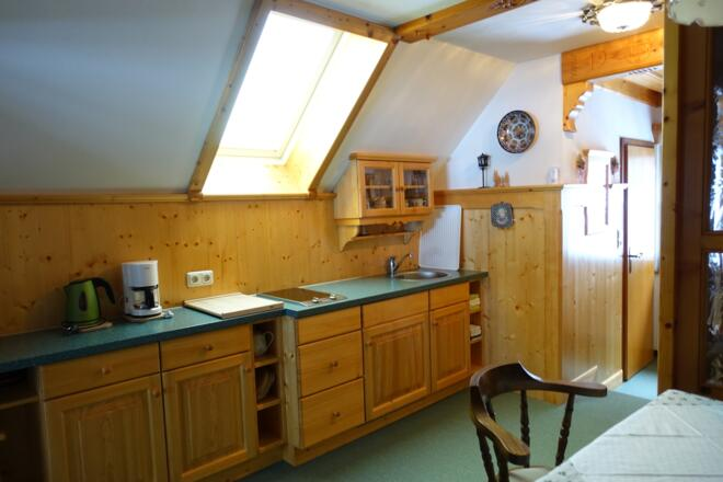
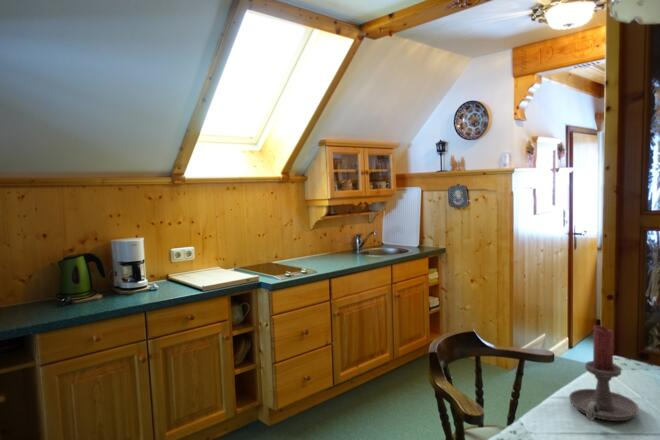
+ candle holder [568,324,640,423]
